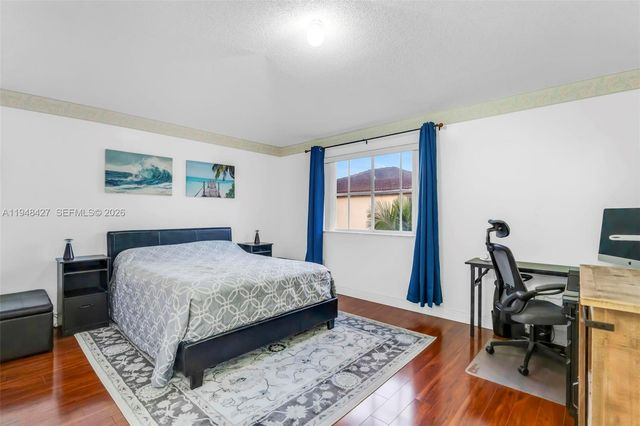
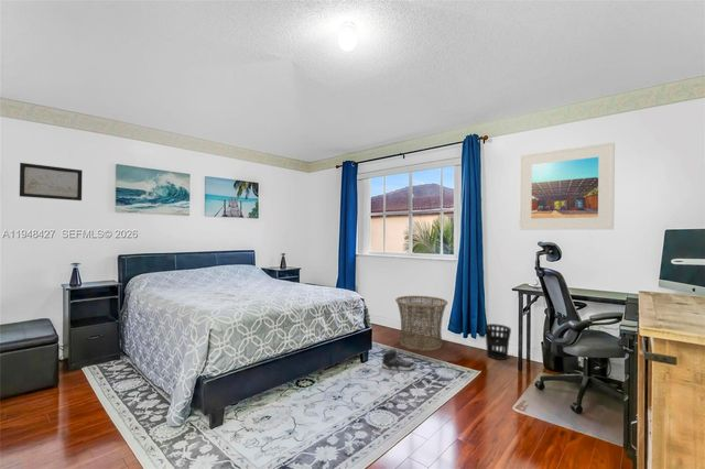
+ basket [394,294,448,351]
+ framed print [518,141,616,231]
+ wall art [19,162,84,201]
+ wastebasket [484,323,512,361]
+ sneaker [380,347,416,372]
